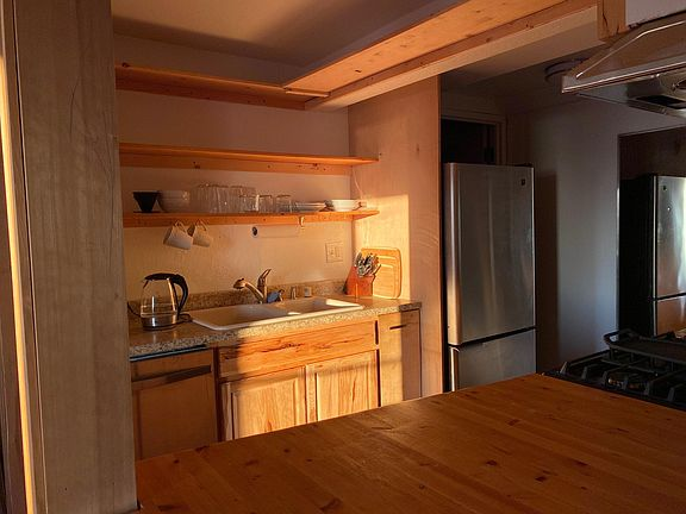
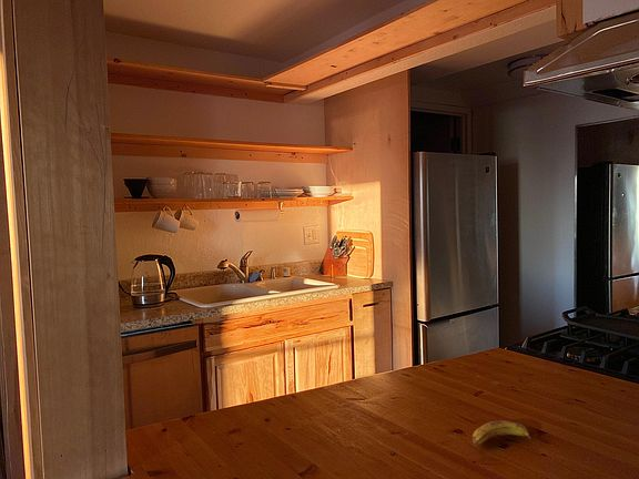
+ banana [471,420,531,446]
